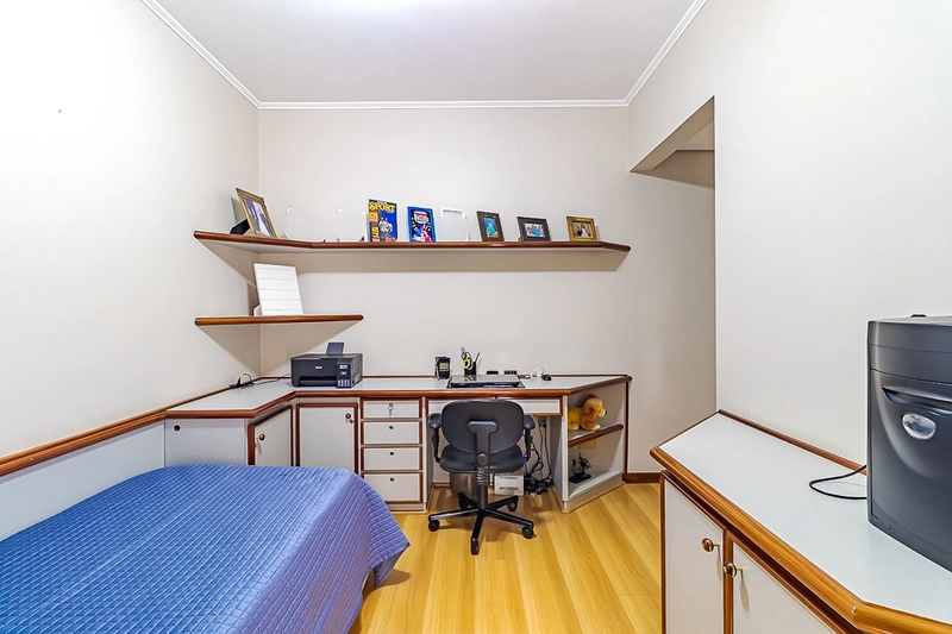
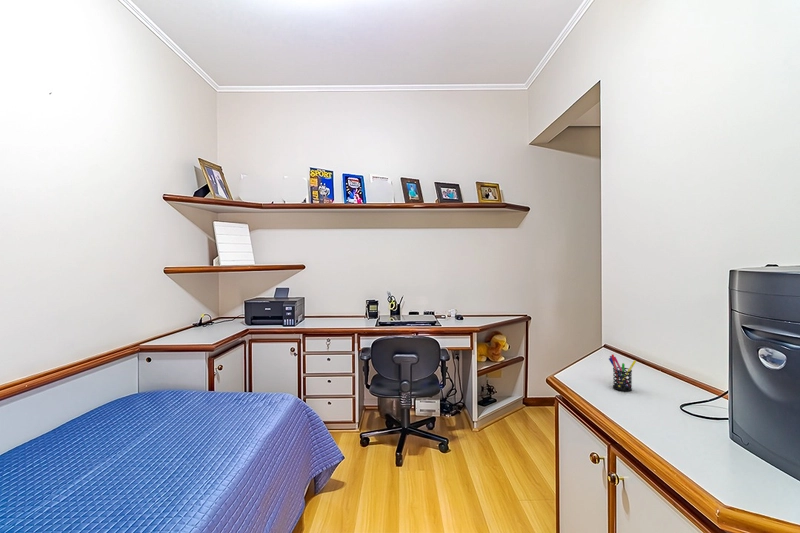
+ pen holder [608,353,637,392]
